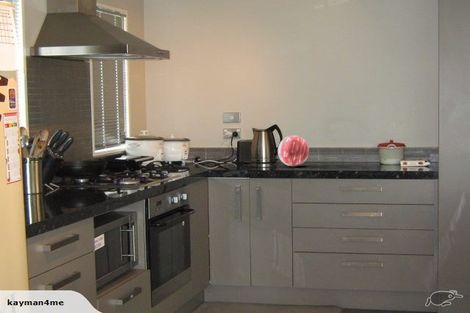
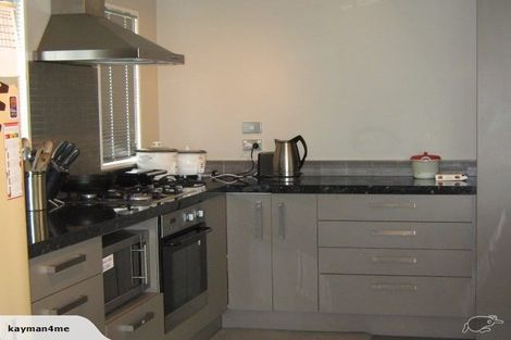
- decorative orb [277,135,310,167]
